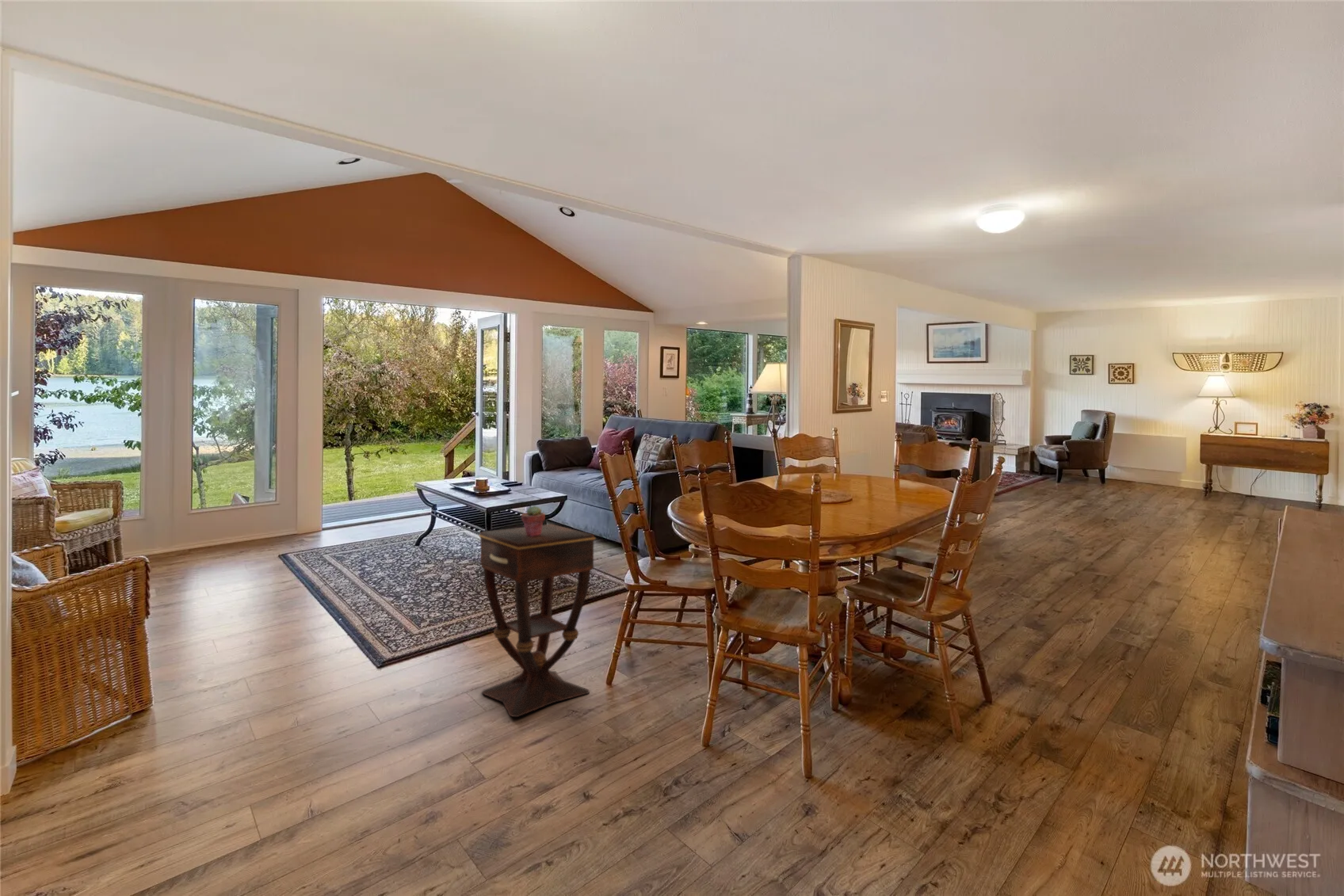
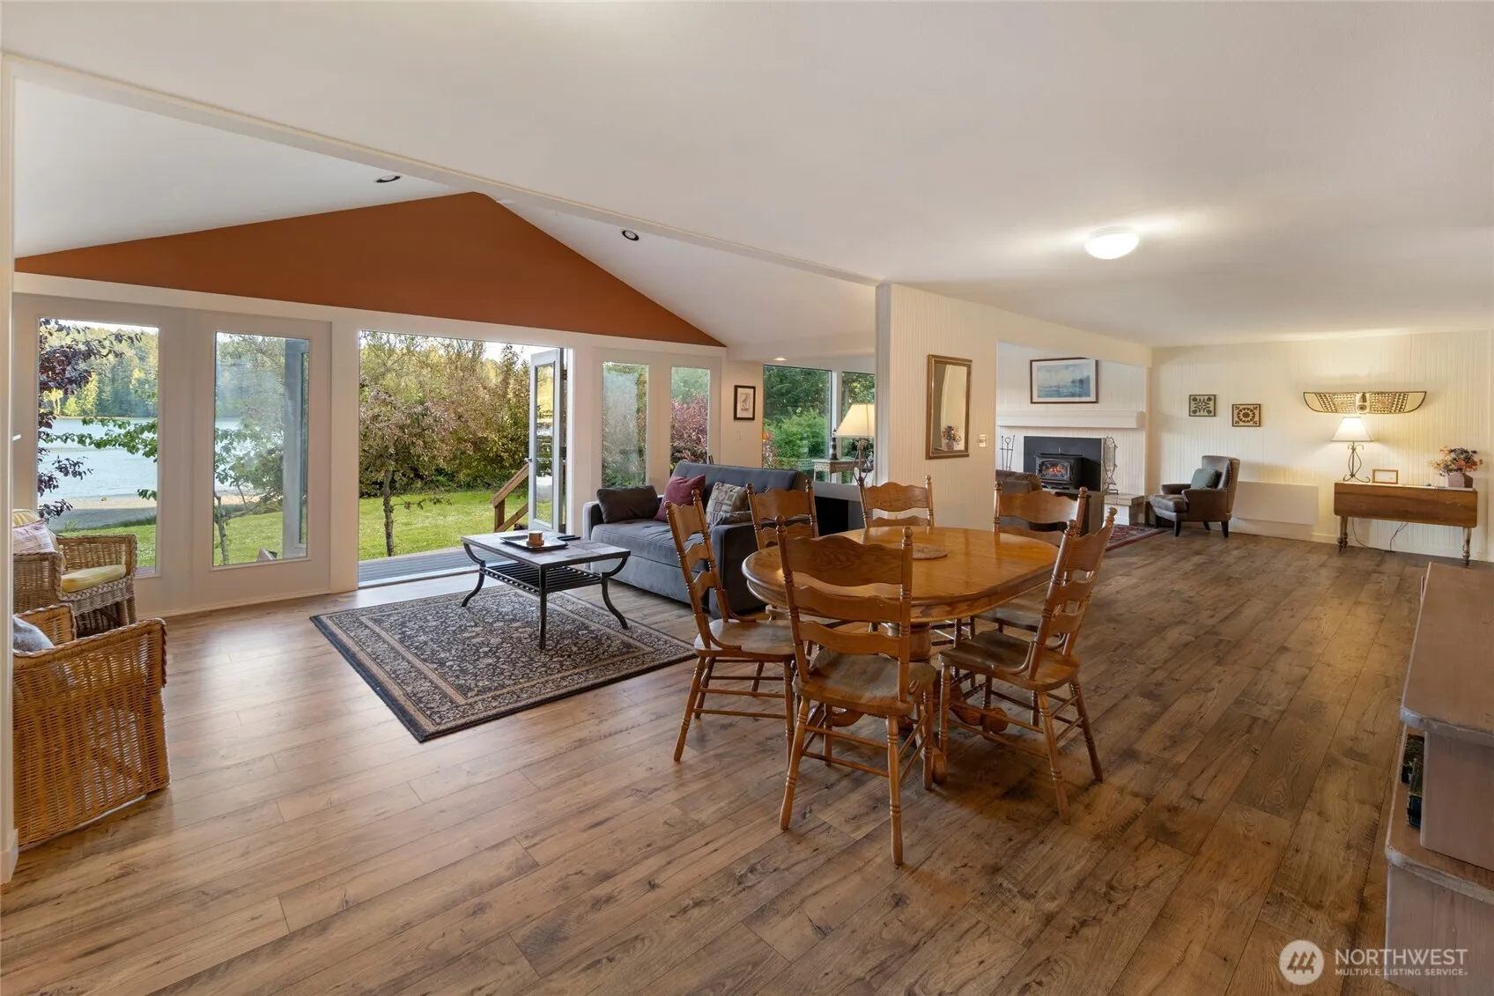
- potted succulent [521,505,546,536]
- side table [478,524,596,718]
